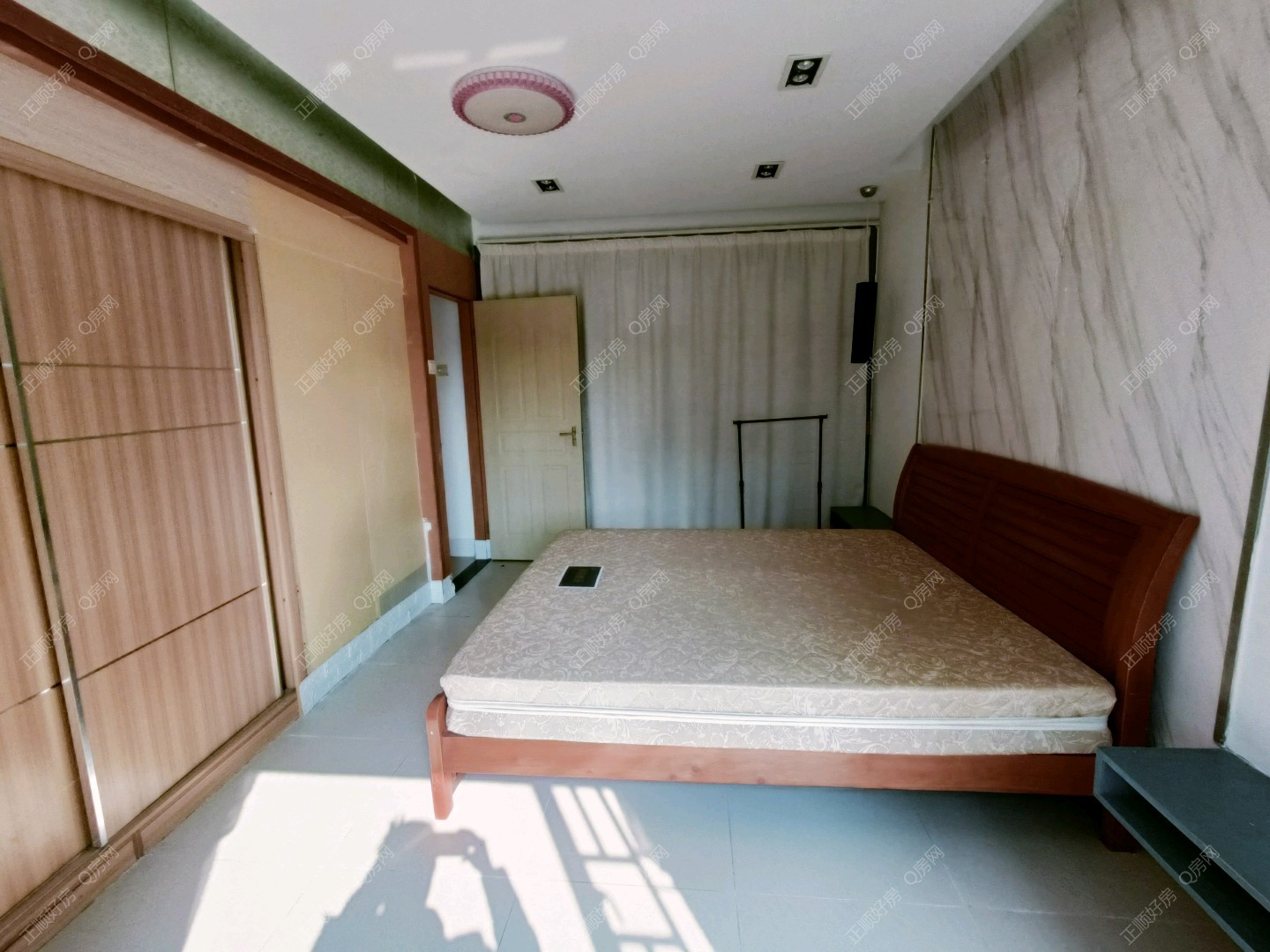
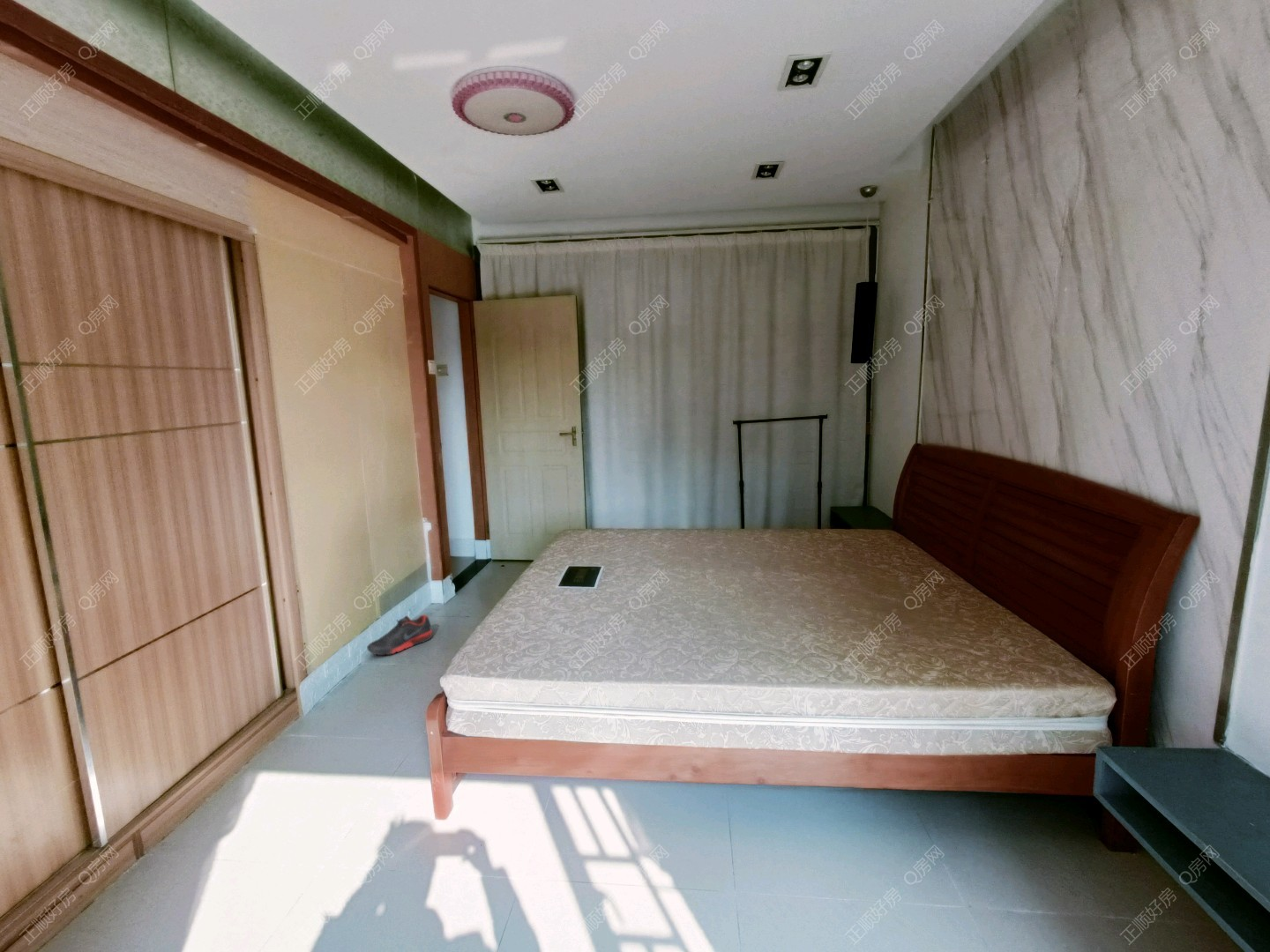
+ shoe [366,614,433,657]
